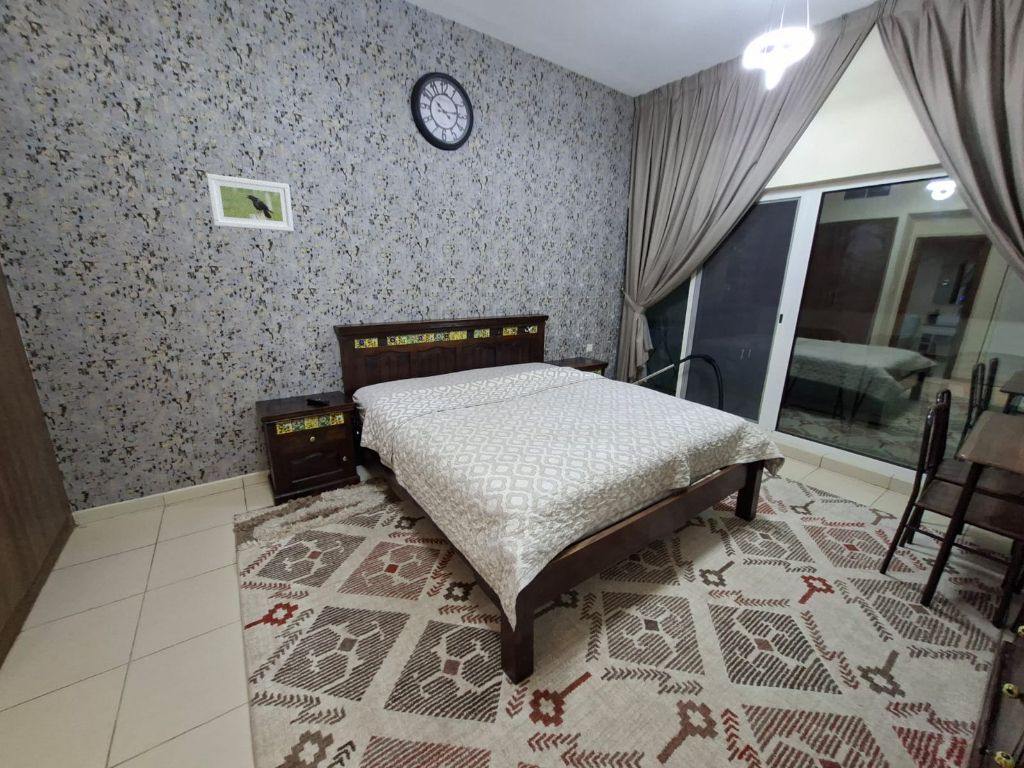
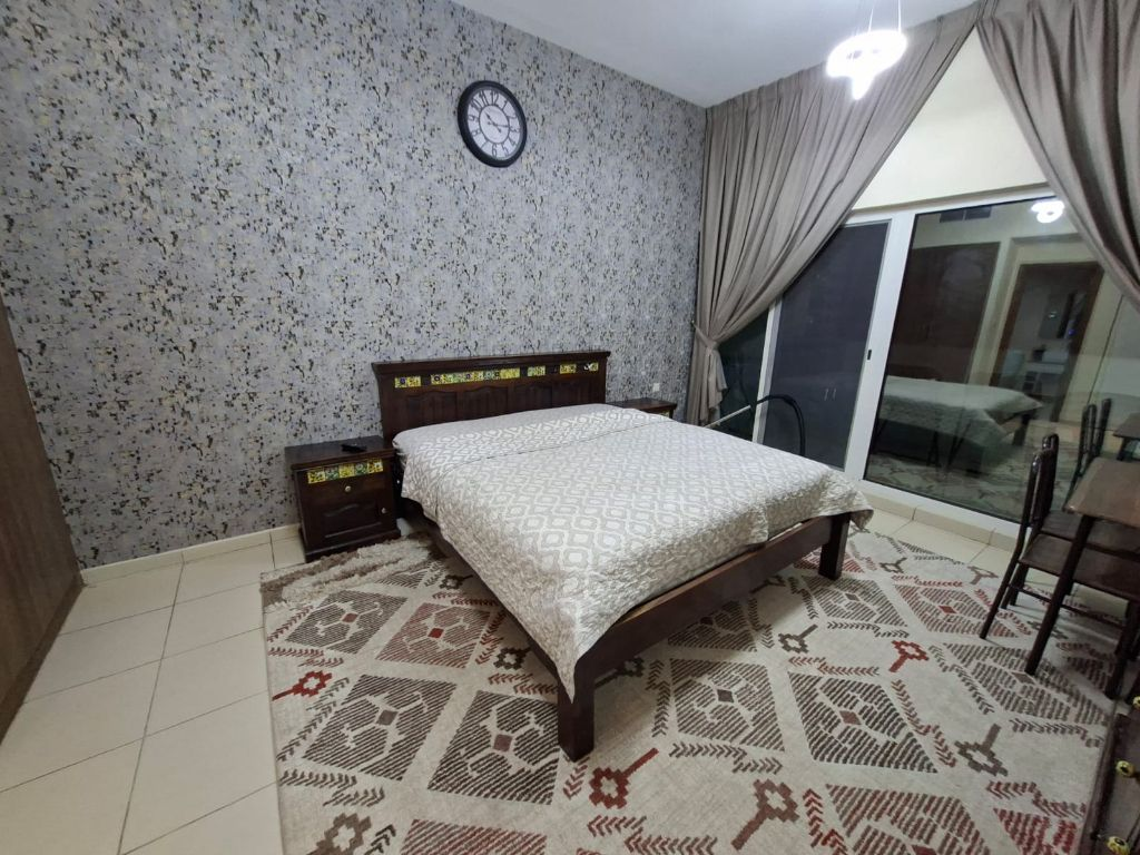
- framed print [206,173,295,233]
